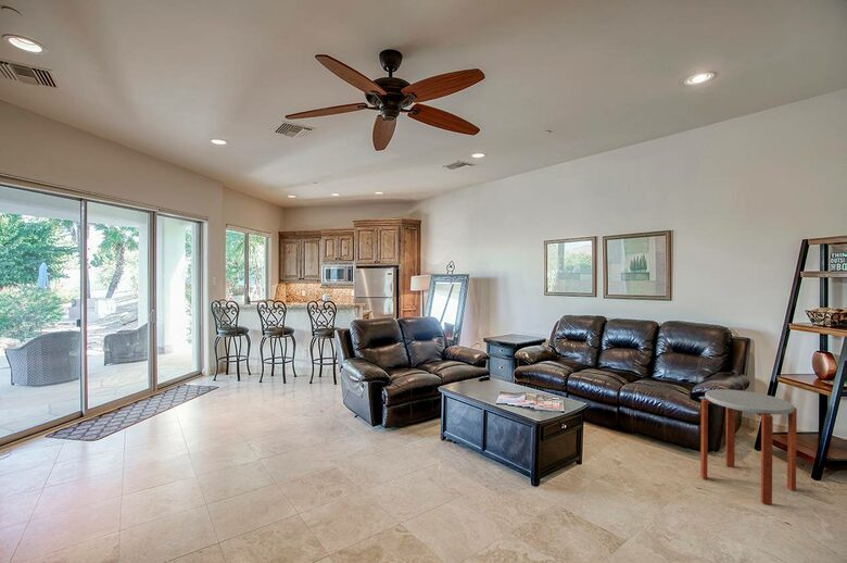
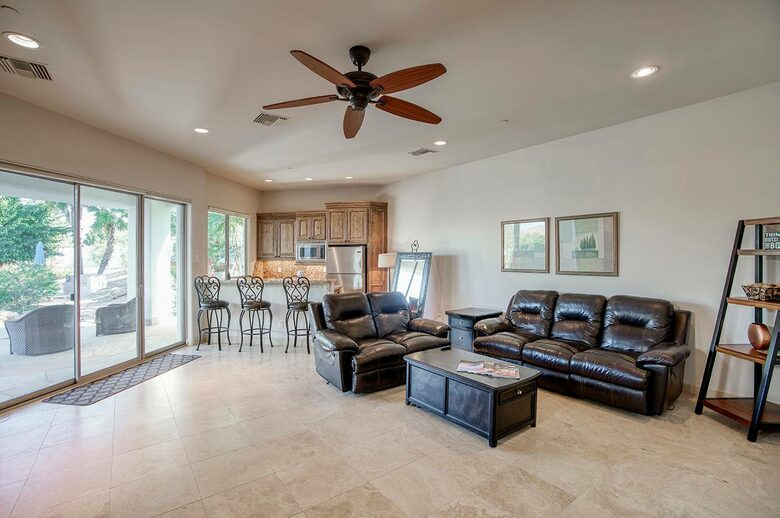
- side table [699,388,798,505]
